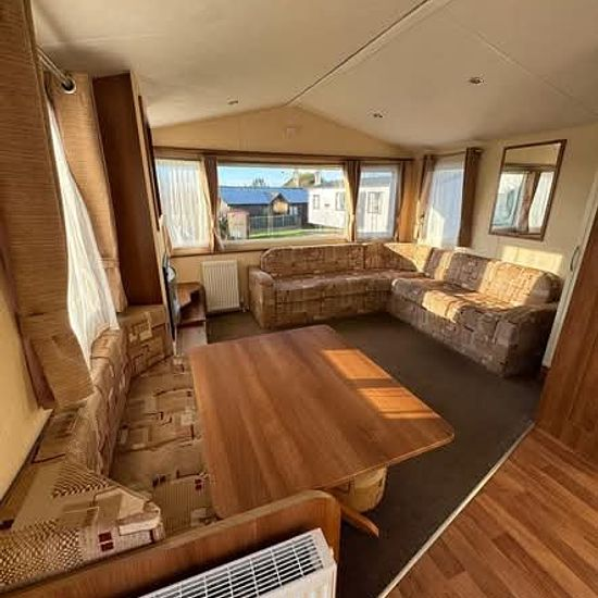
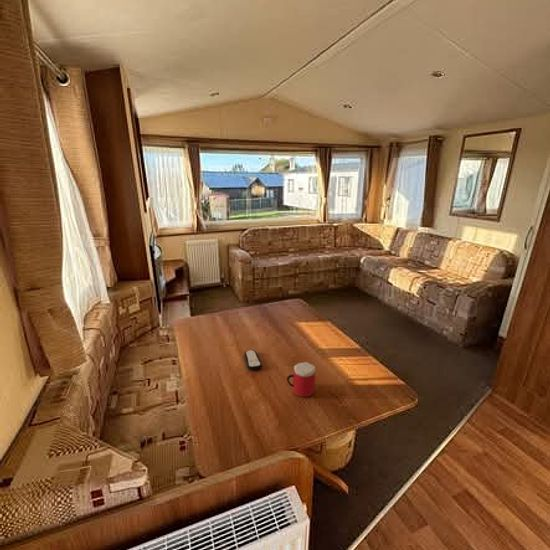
+ mug [286,361,316,398]
+ remote control [243,349,263,371]
